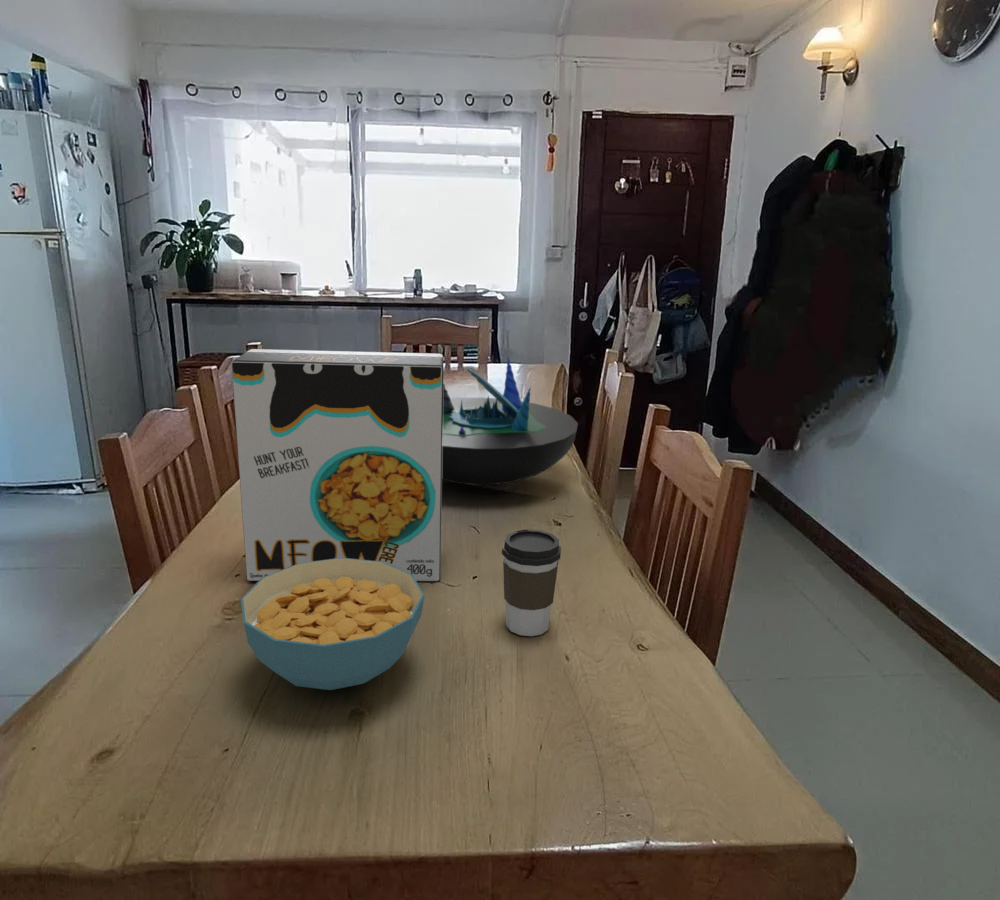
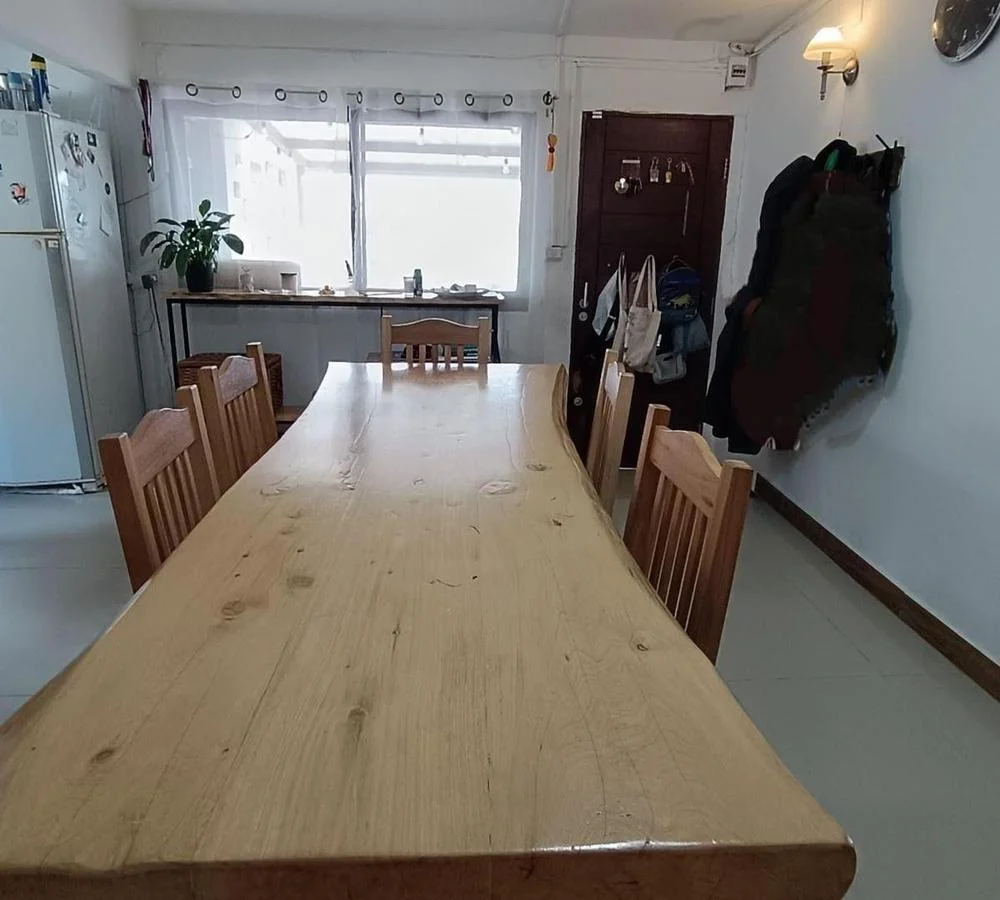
- cereal bowl [240,558,425,691]
- coffee cup [501,528,562,637]
- cereal box [230,348,445,582]
- decorative bowl [442,356,579,486]
